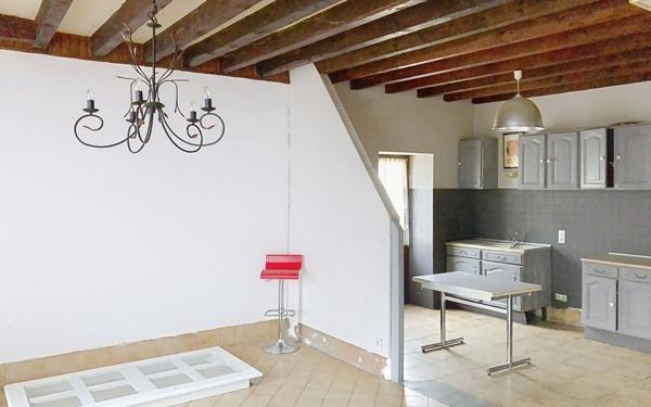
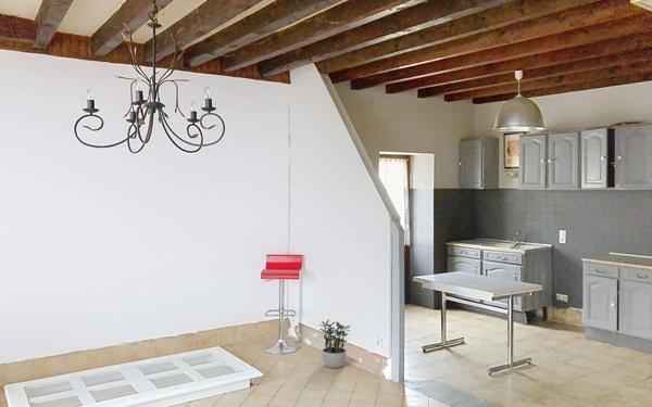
+ potted plant [317,318,351,369]
